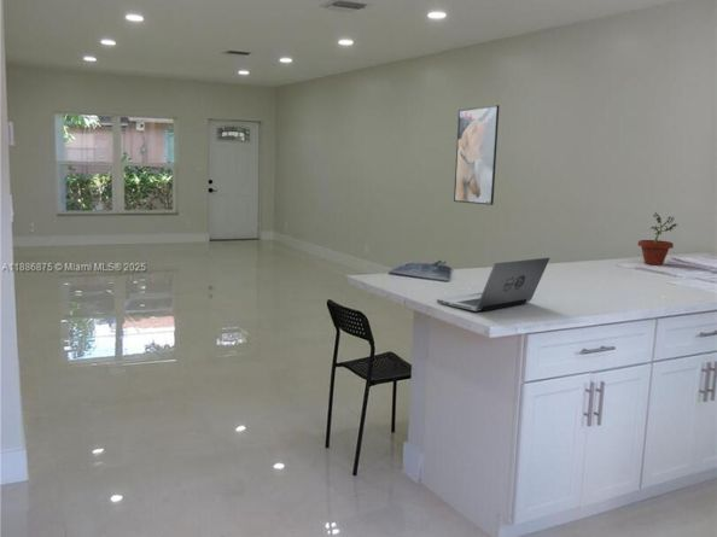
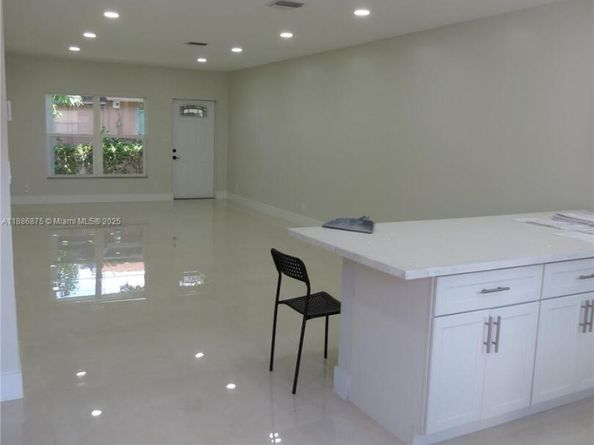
- potted plant [636,211,677,265]
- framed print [453,104,500,206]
- laptop [436,257,550,313]
